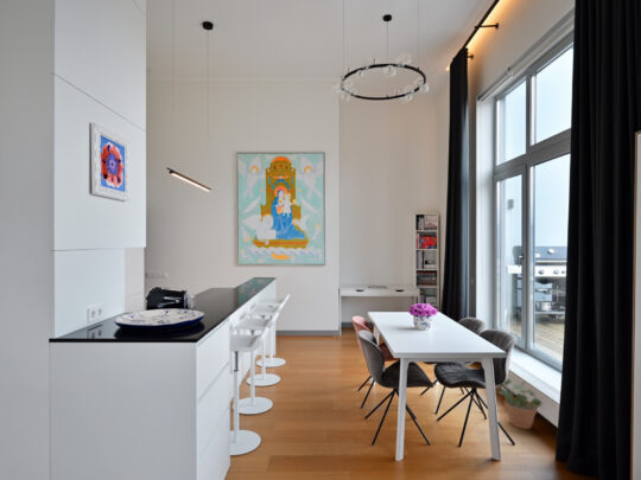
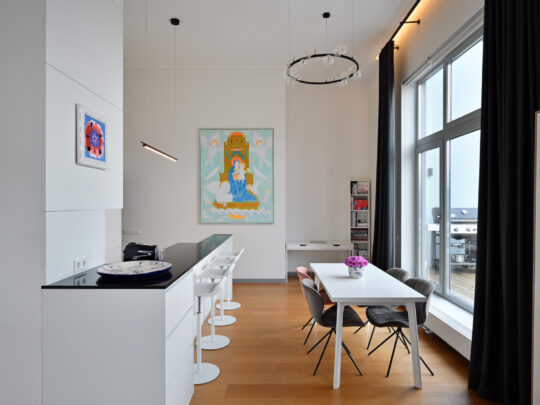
- potted plant [497,378,544,430]
